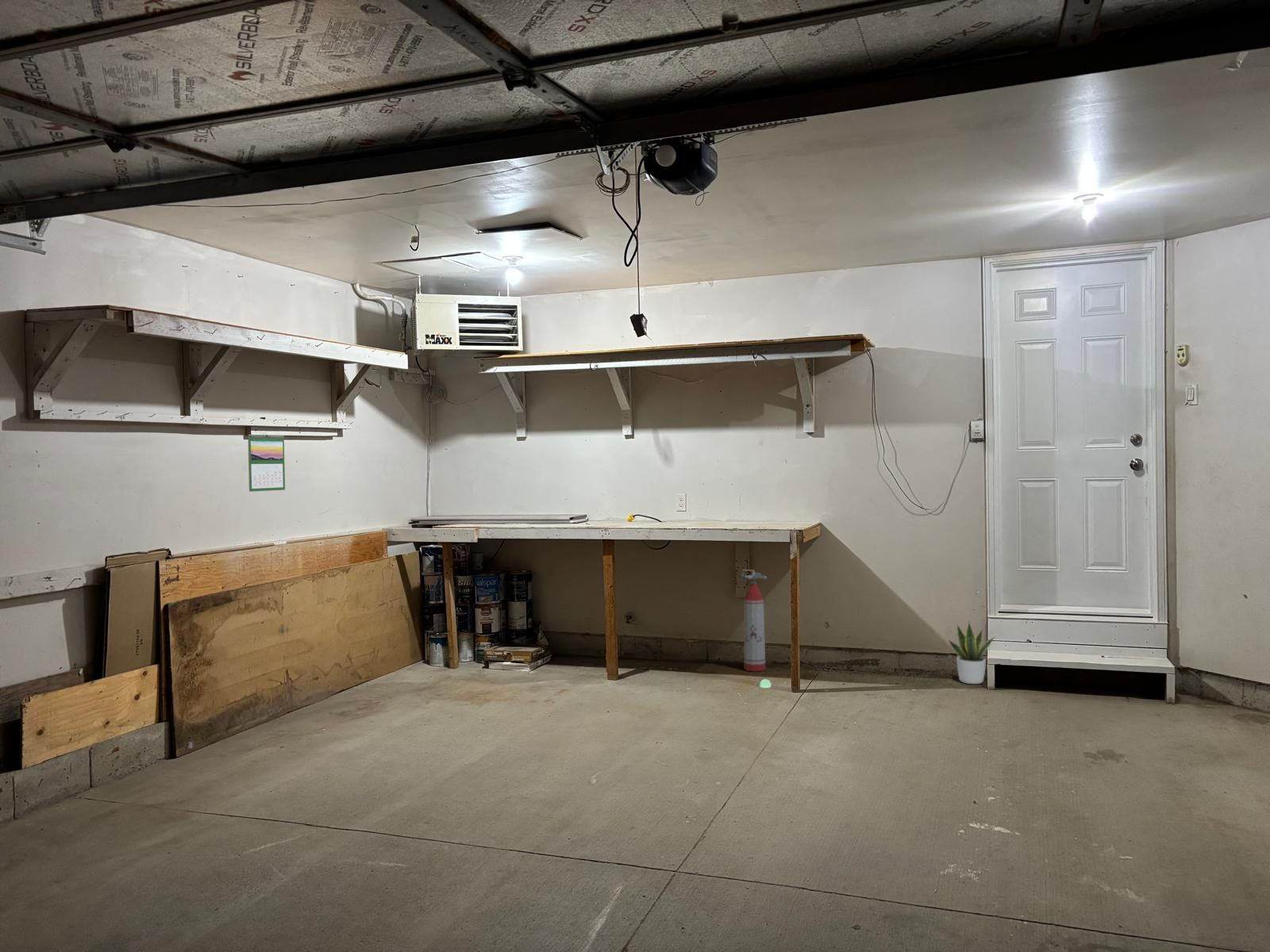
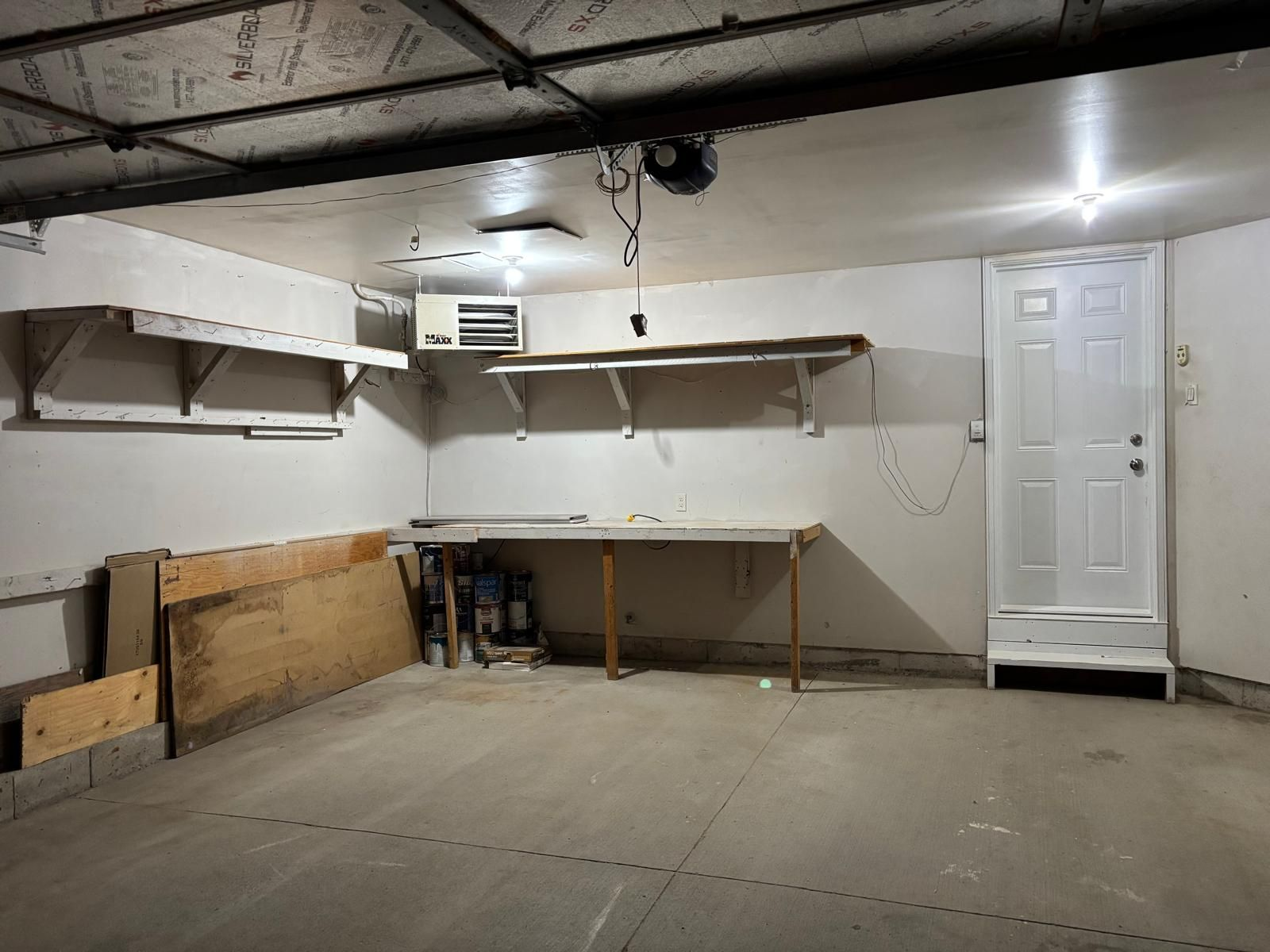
- calendar [247,433,286,493]
- fire extinguisher [741,569,768,672]
- potted plant [948,621,995,685]
